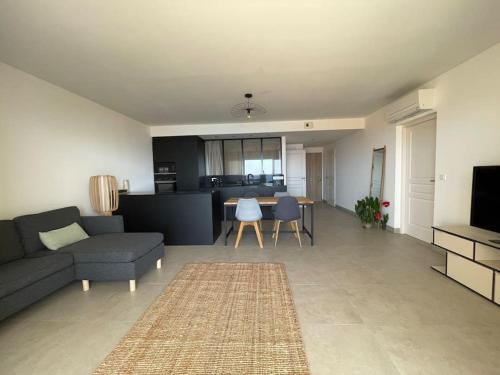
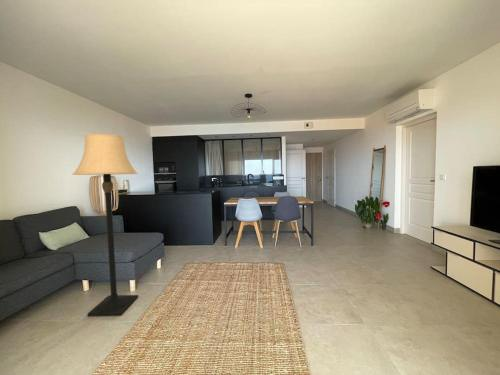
+ lamp [72,133,139,317]
